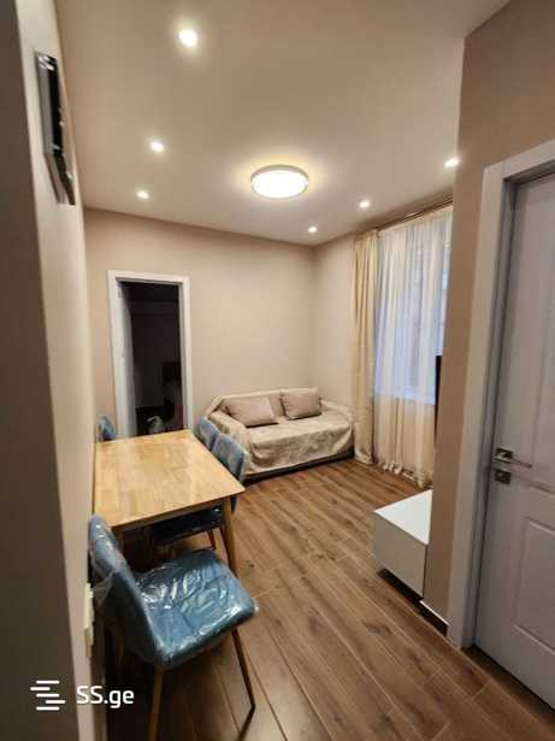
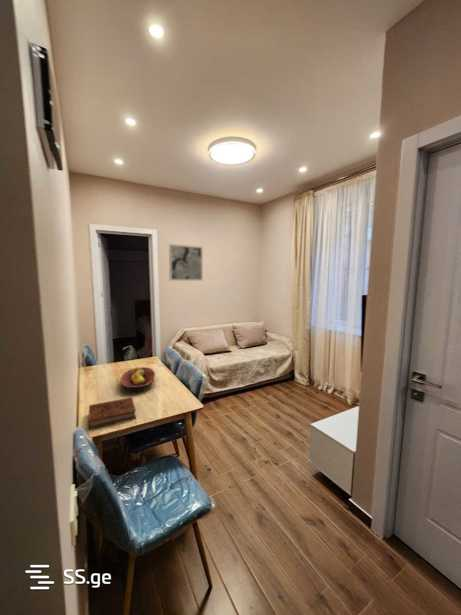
+ book [87,396,137,431]
+ wall art [168,243,204,282]
+ fruit bowl [120,366,155,392]
